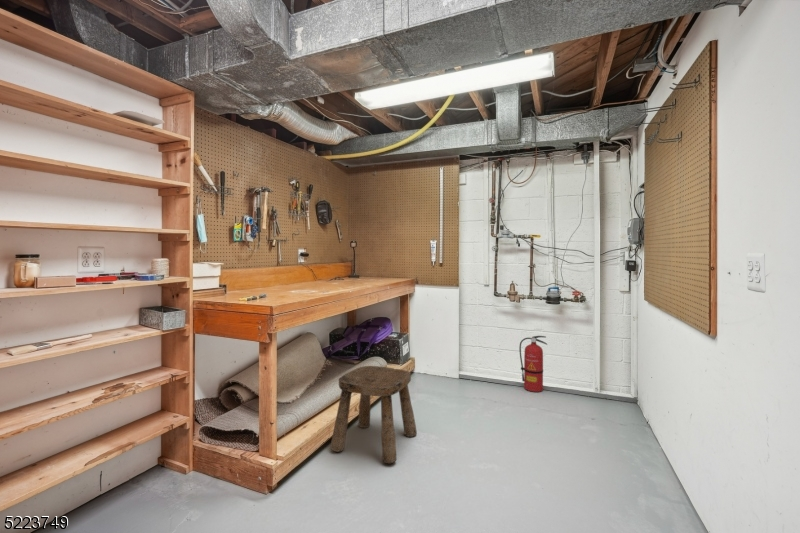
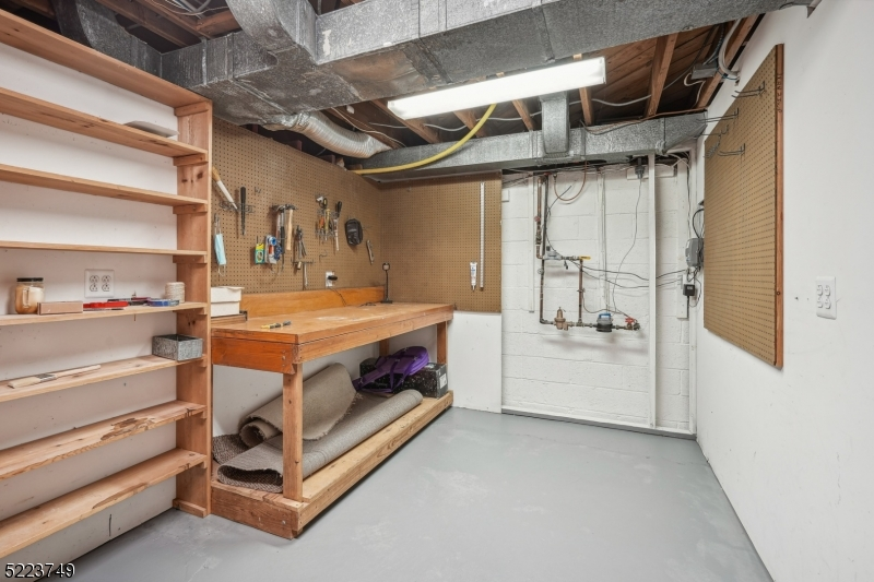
- stool [329,365,418,464]
- fire extinguisher [518,335,548,393]
